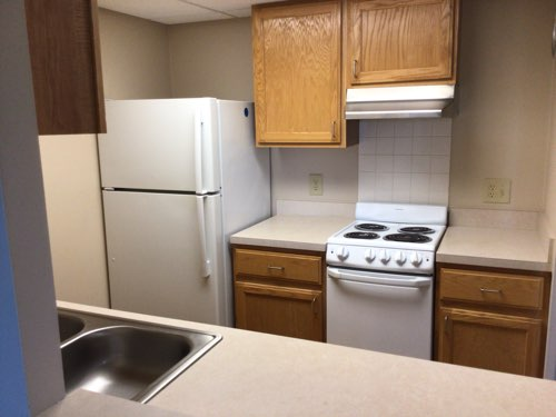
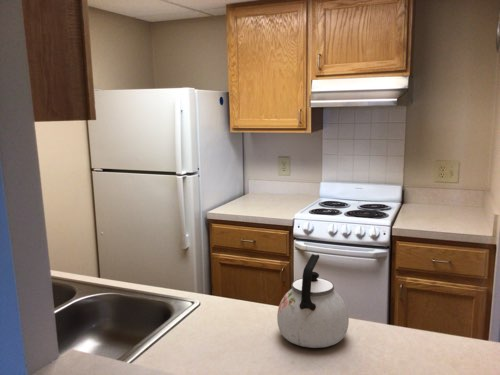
+ kettle [276,253,350,349]
